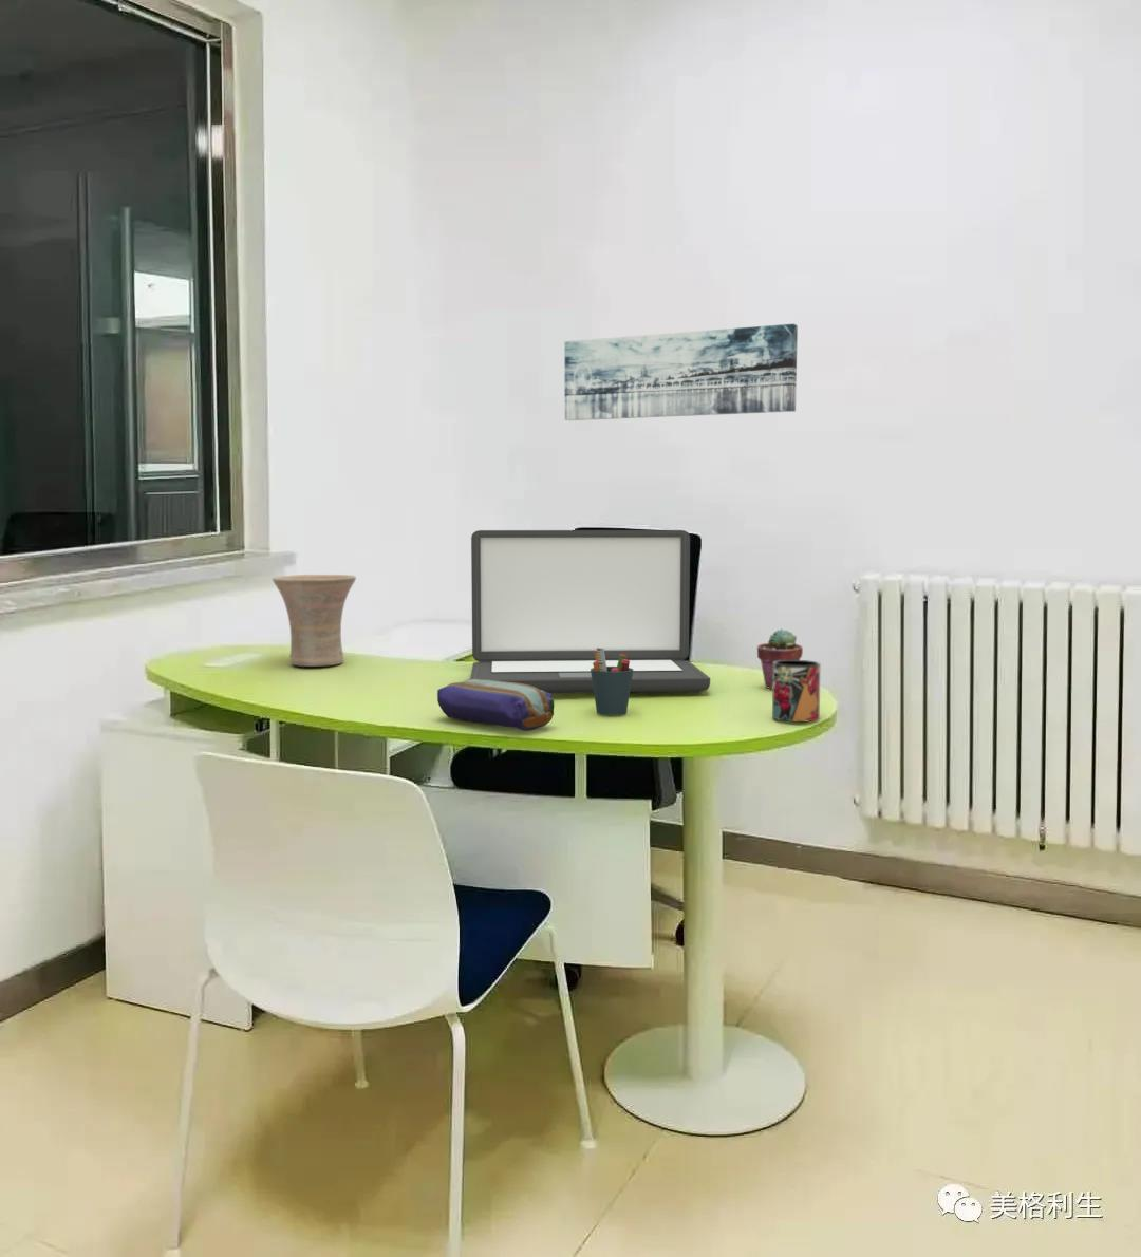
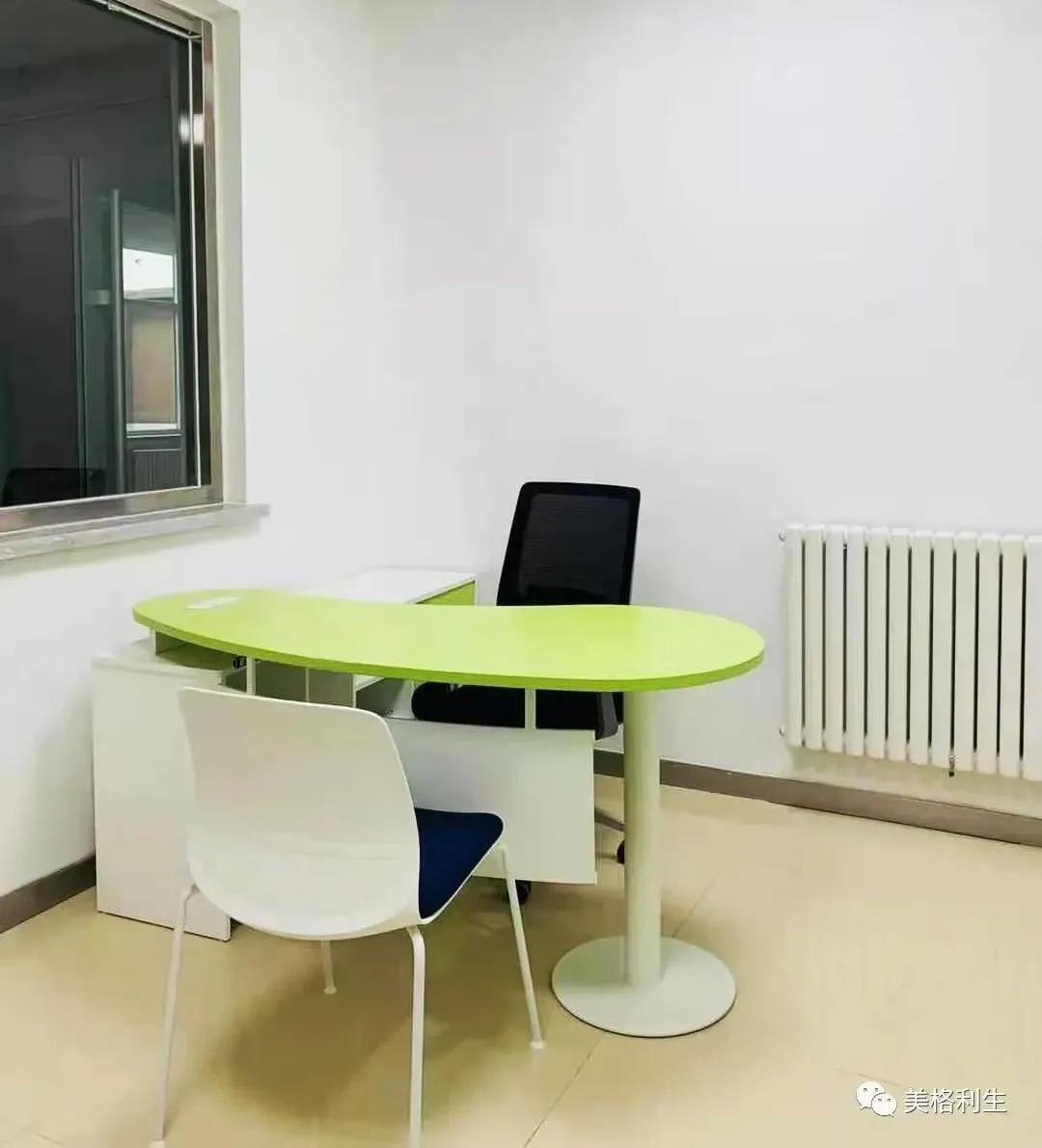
- pen holder [590,647,633,716]
- potted succulent [757,627,804,690]
- pencil case [436,678,555,733]
- laptop [469,529,711,694]
- mug [771,659,822,723]
- wall art [564,323,798,422]
- vase [272,574,357,668]
